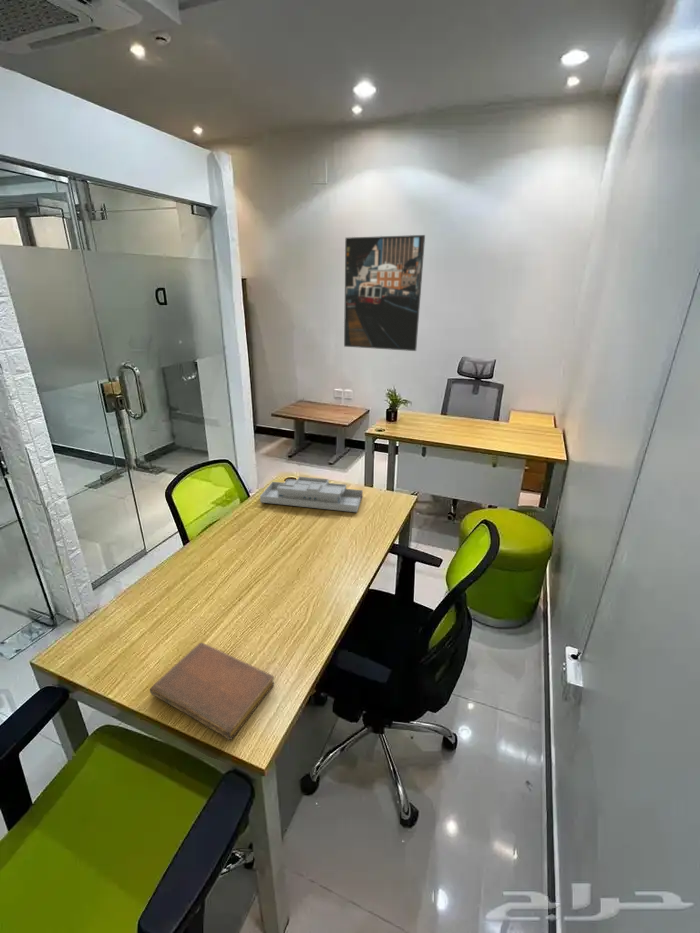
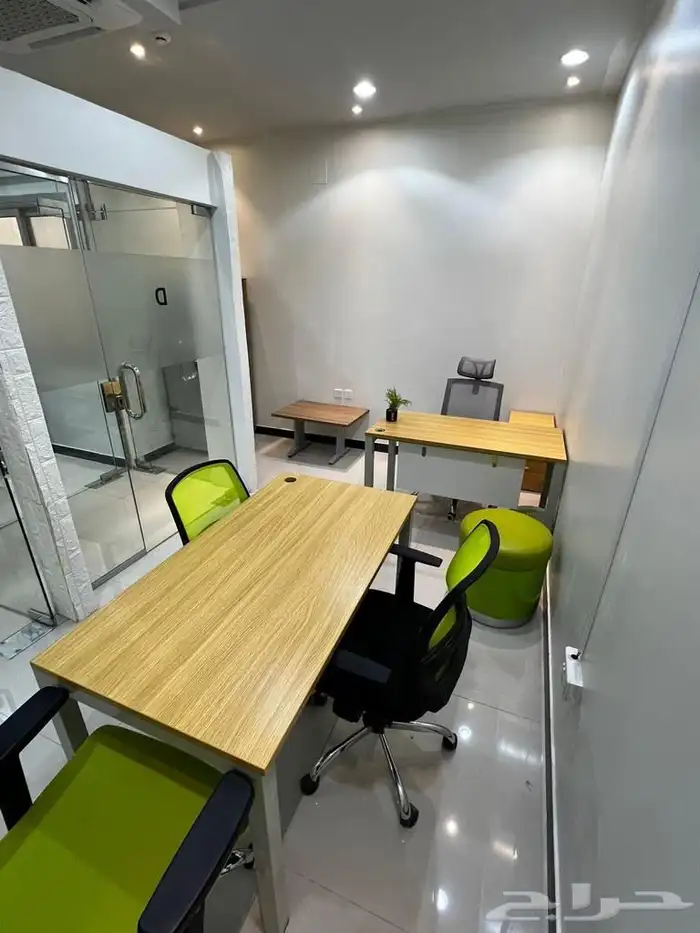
- desk organizer [259,476,364,513]
- notebook [149,642,275,741]
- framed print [343,234,426,352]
